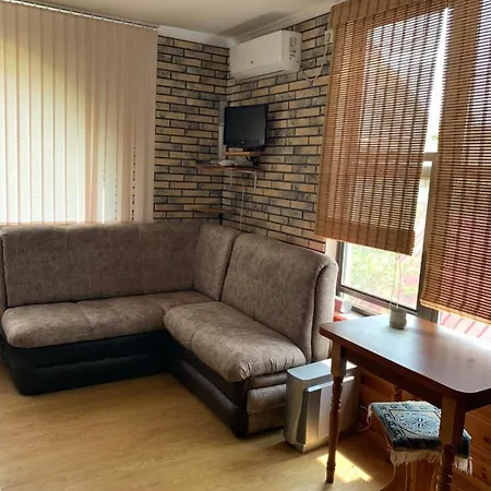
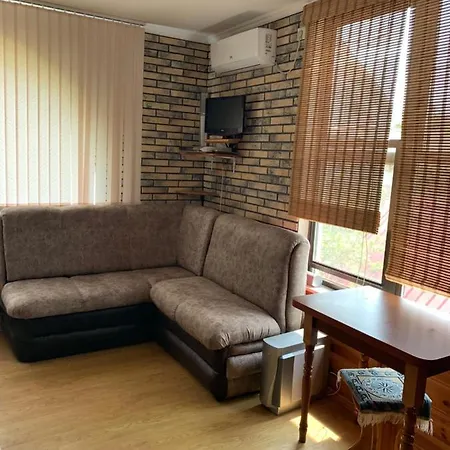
- cup [388,308,408,330]
